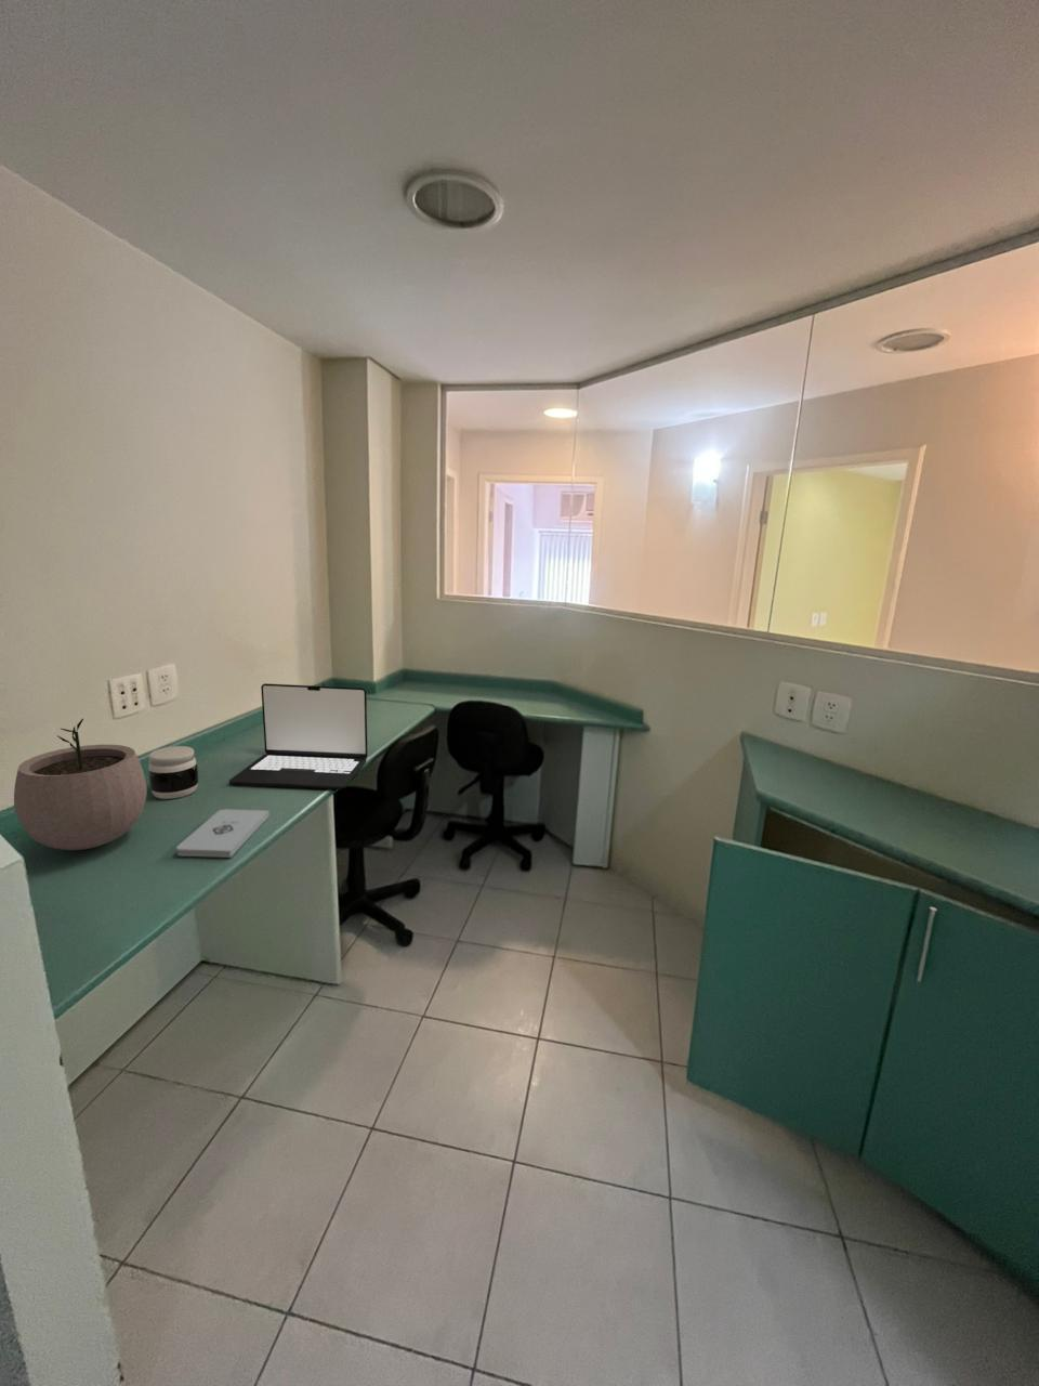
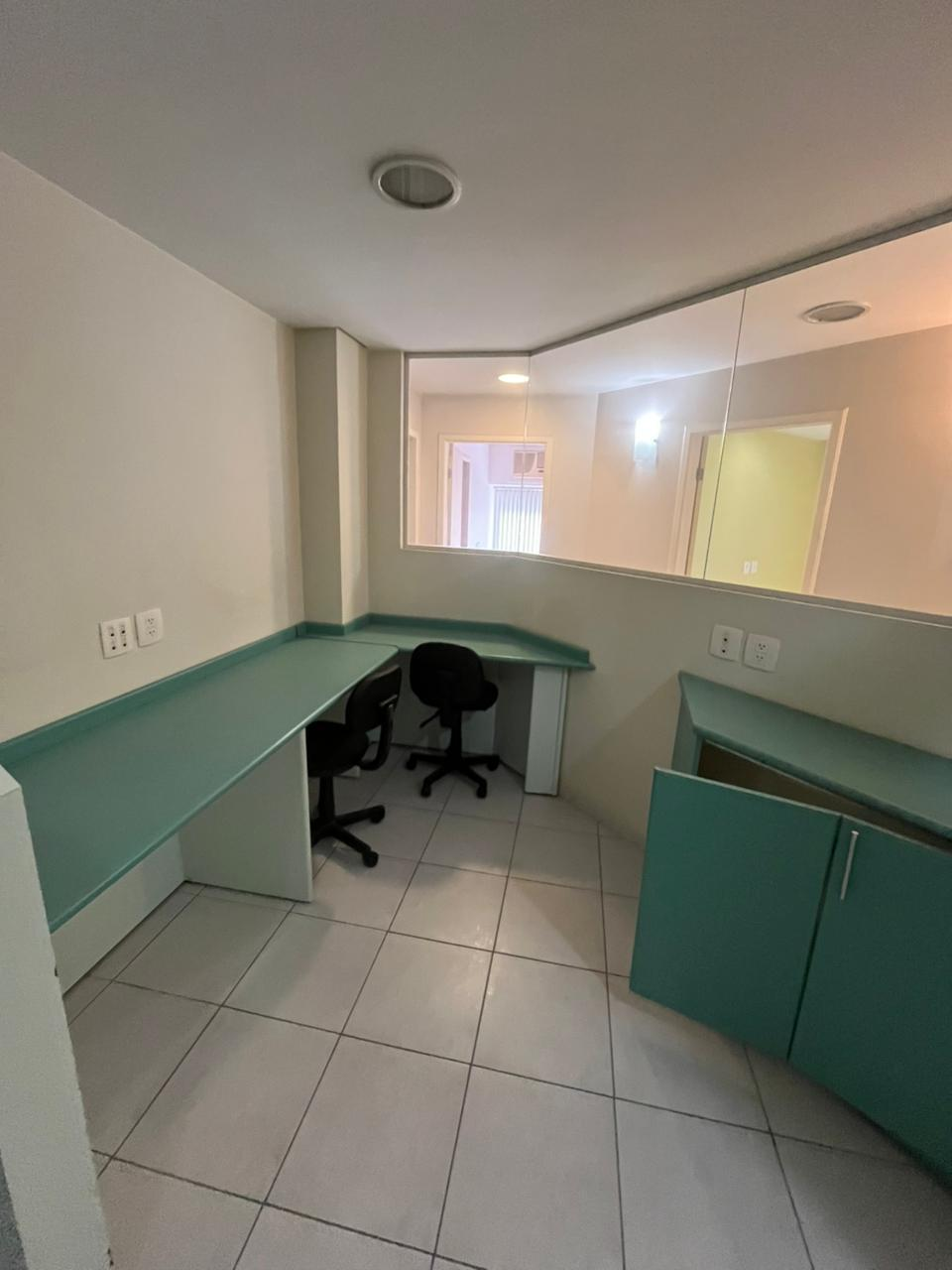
- laptop [228,682,369,789]
- jar [147,745,199,800]
- plant pot [13,717,148,851]
- notepad [176,808,271,859]
